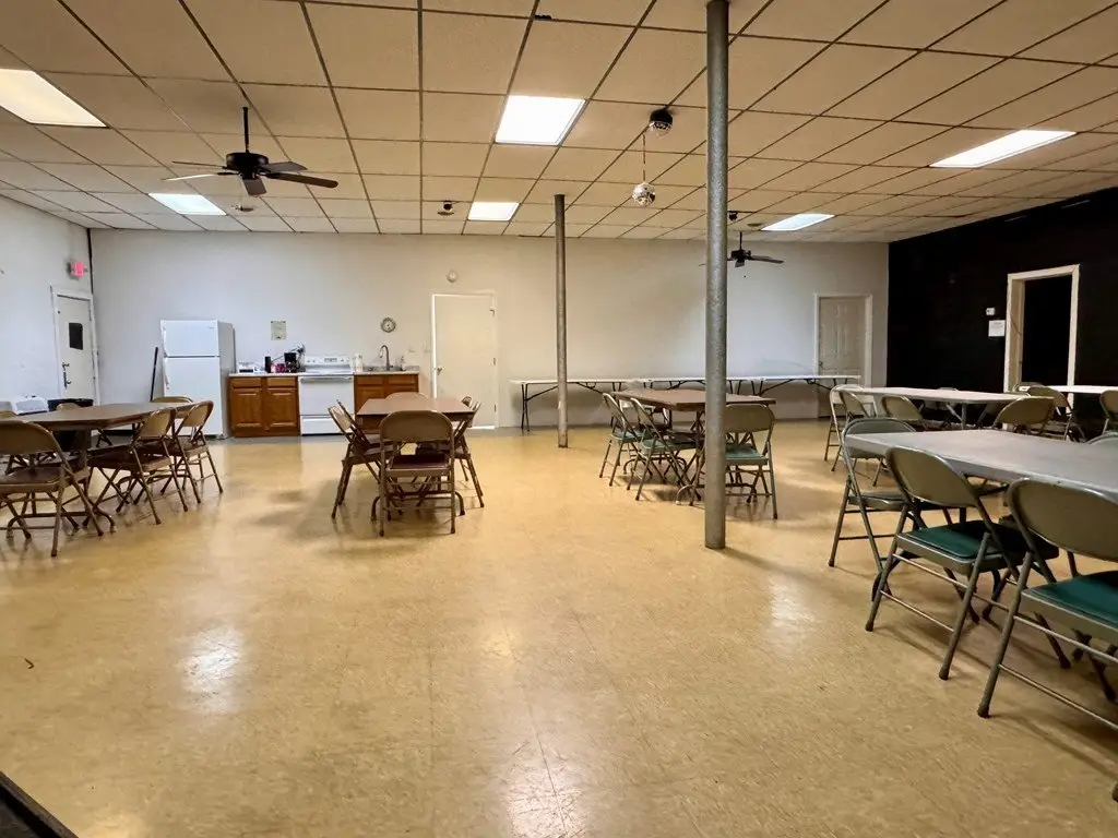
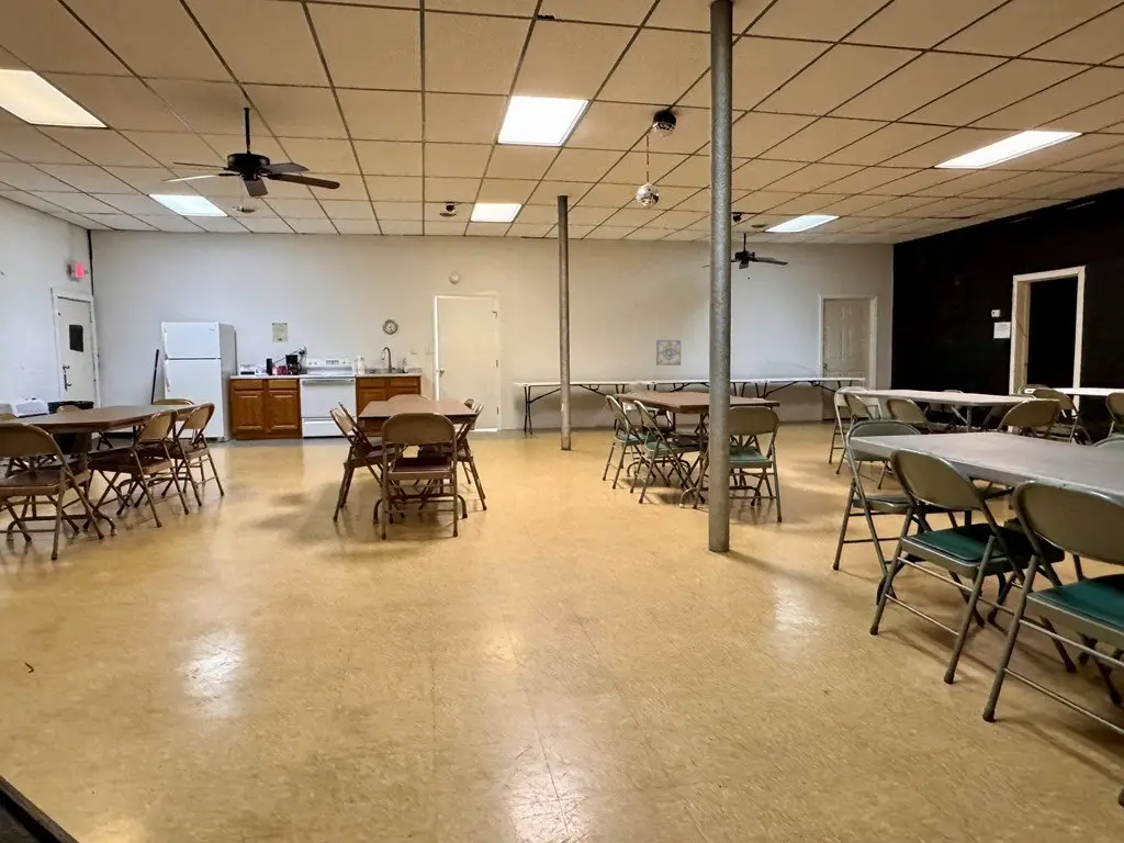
+ wall art [655,339,682,367]
